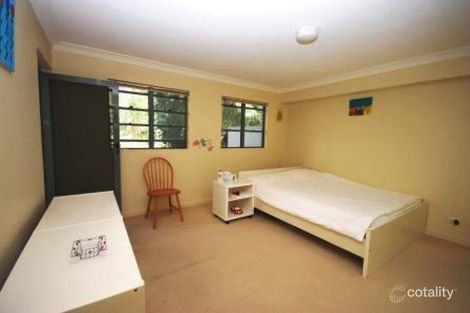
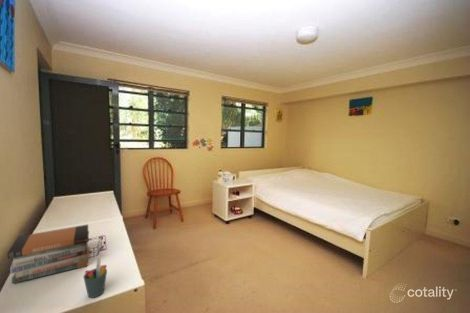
+ book stack [6,224,90,284]
+ pen holder [82,256,108,299]
